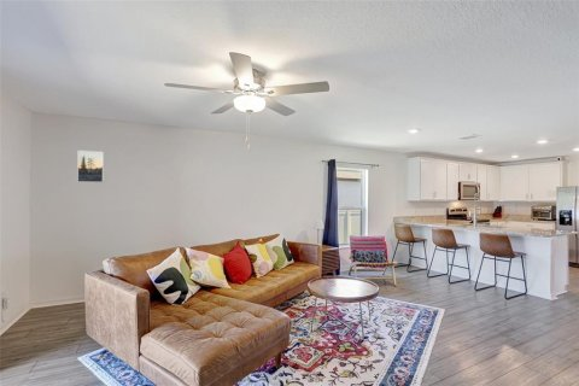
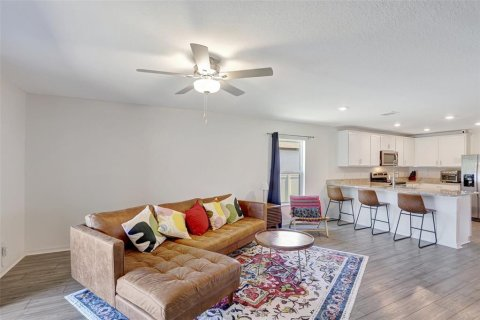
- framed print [76,150,105,183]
